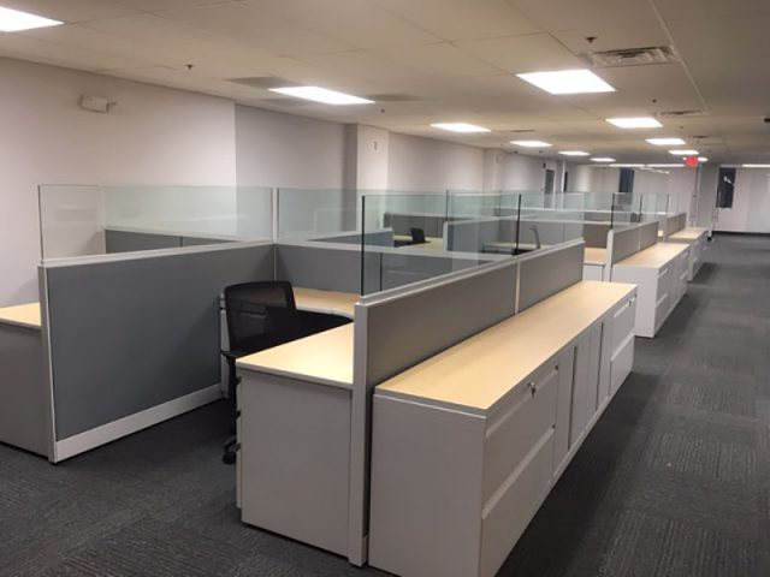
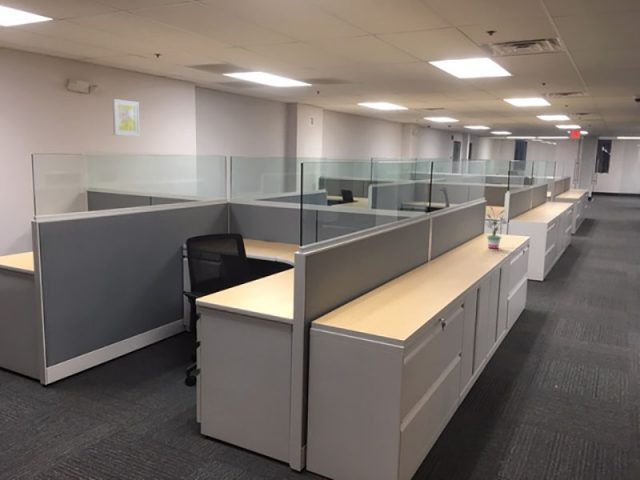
+ potted plant [483,206,509,249]
+ wall art [112,98,141,137]
